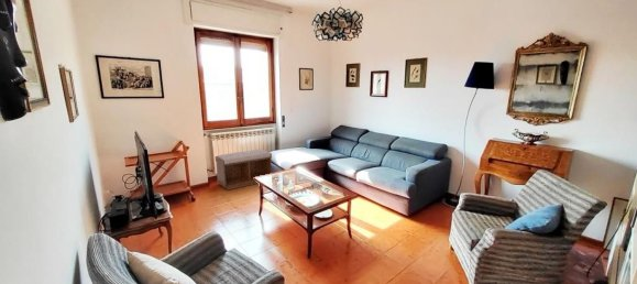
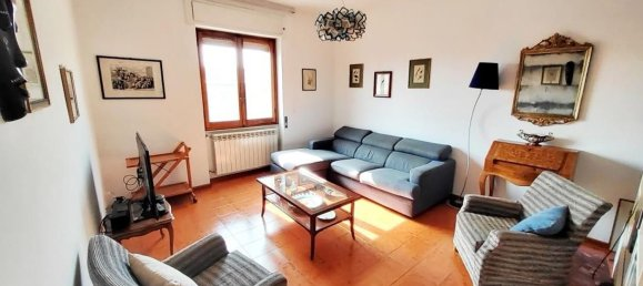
- bench [215,149,273,192]
